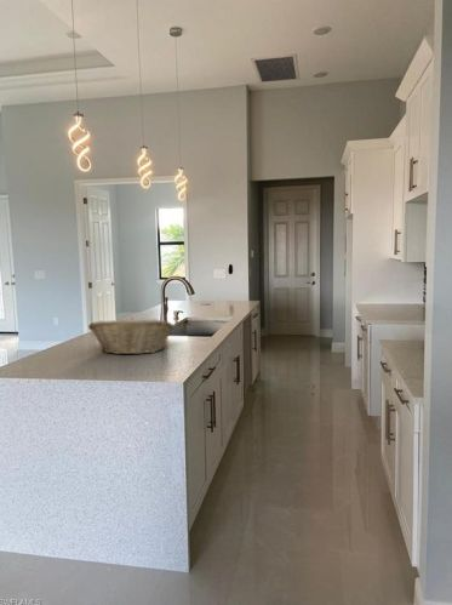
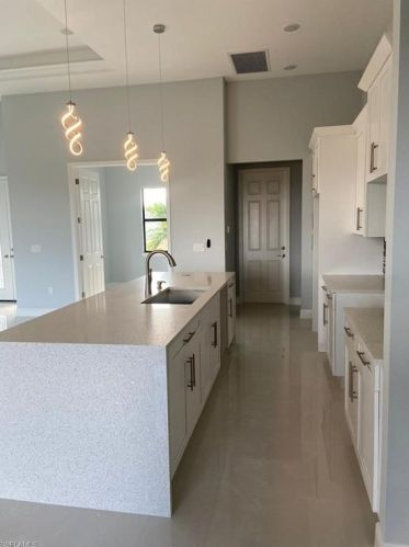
- fruit basket [87,319,174,355]
